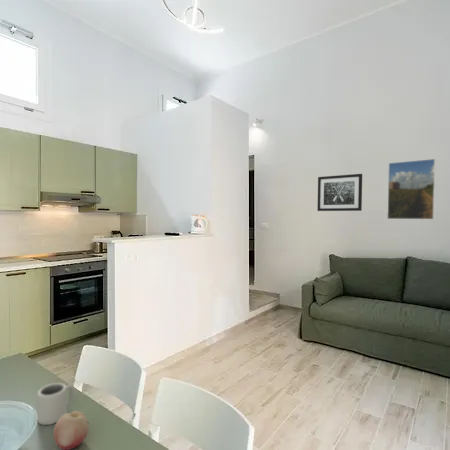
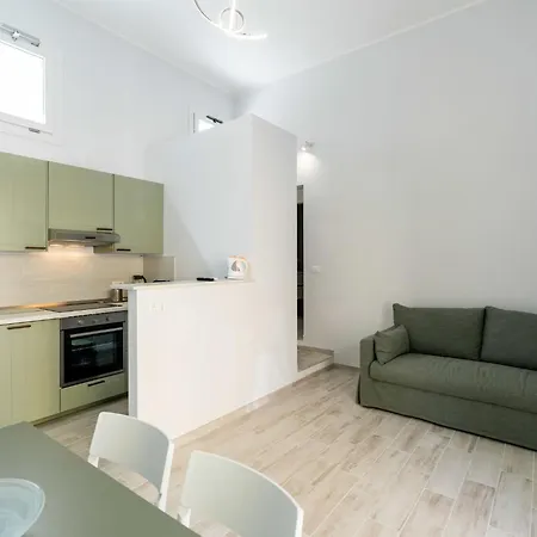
- cup [36,382,75,426]
- fruit [53,410,90,450]
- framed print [386,158,436,220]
- wall art [316,173,363,212]
